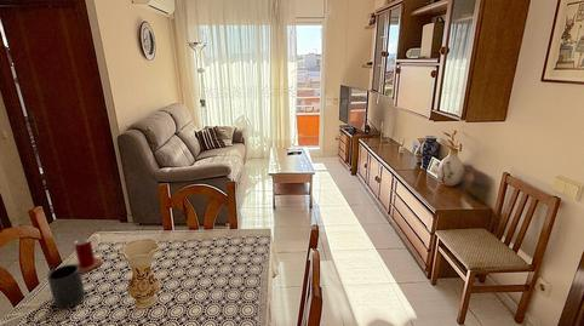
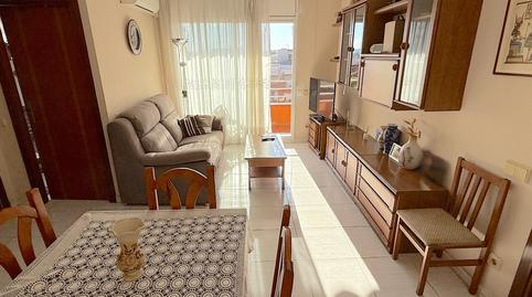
- mug [46,263,86,309]
- beer can [74,236,103,275]
